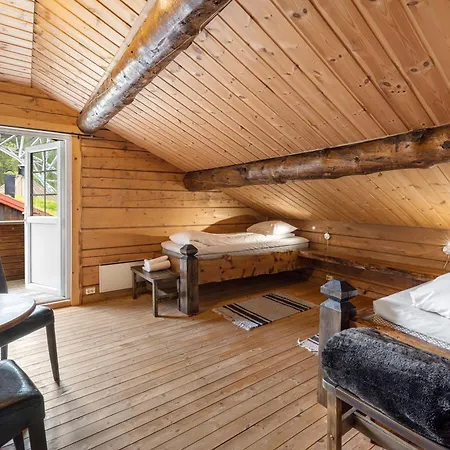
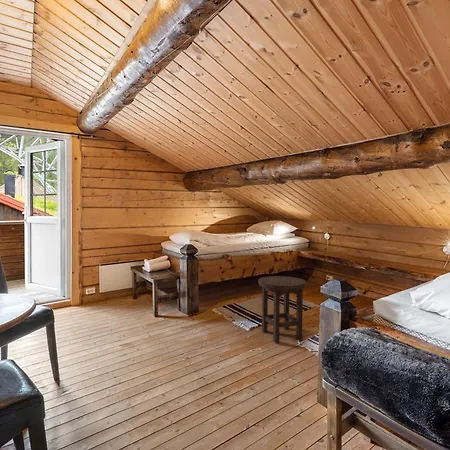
+ stool [257,275,307,343]
